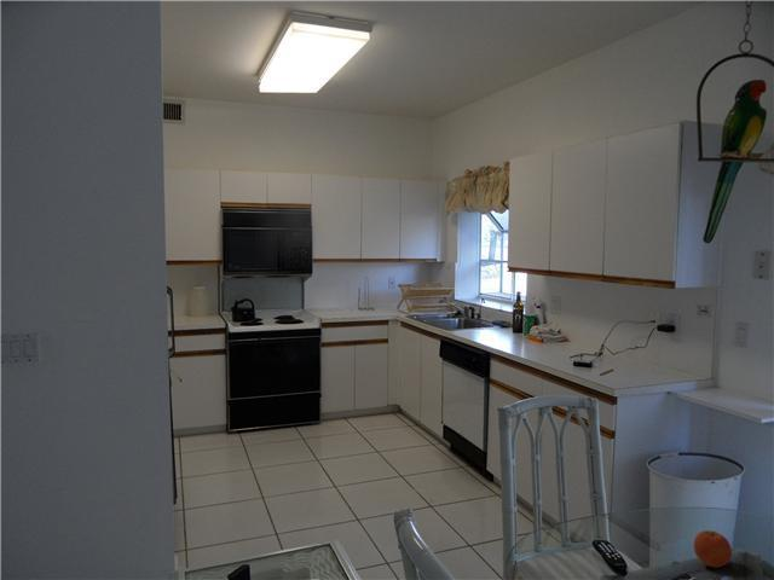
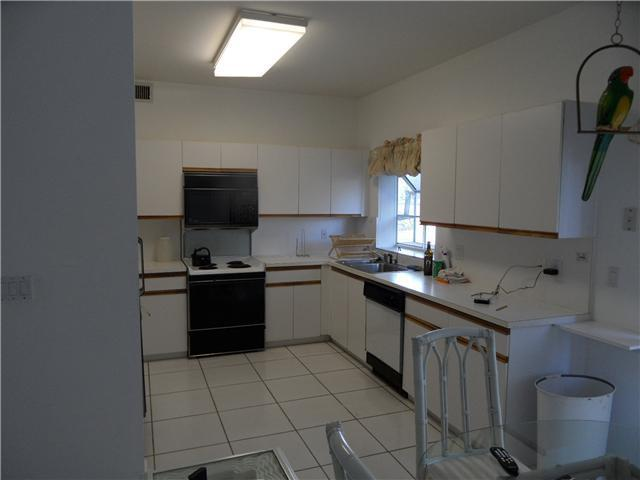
- fruit [693,529,733,569]
